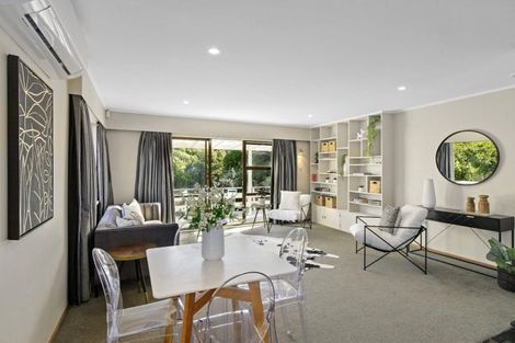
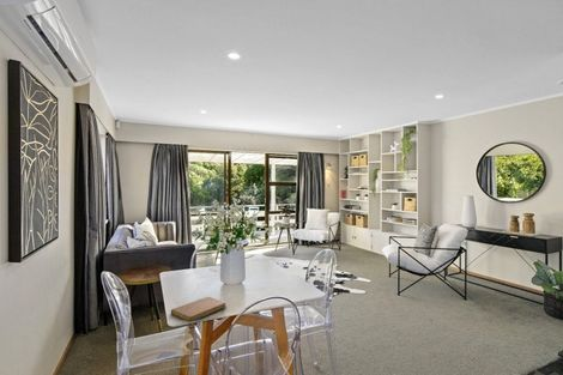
+ notebook [170,296,228,323]
